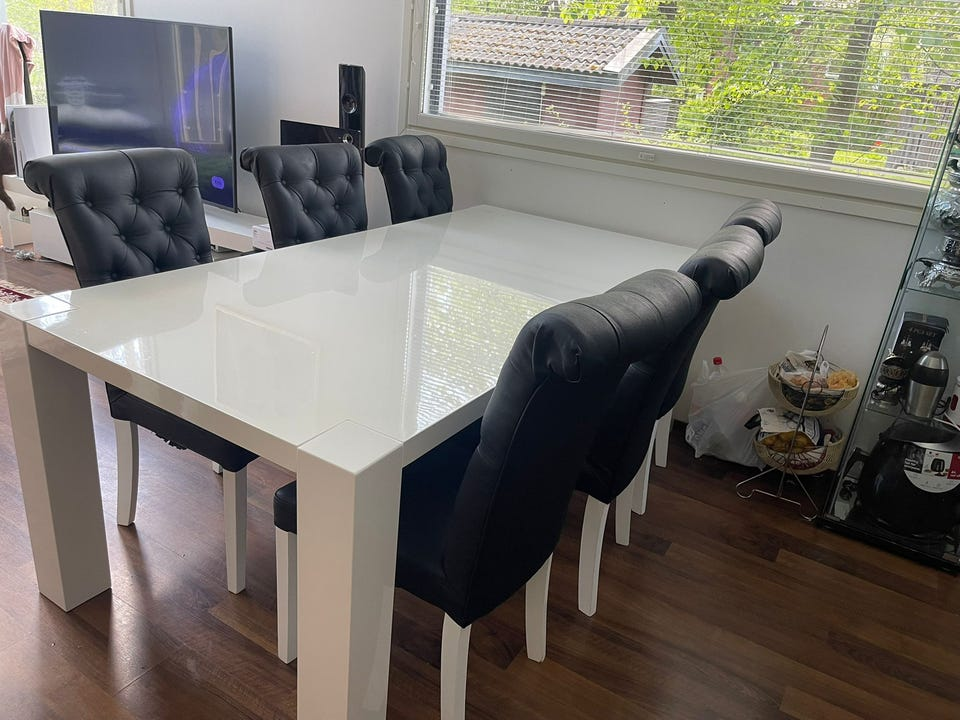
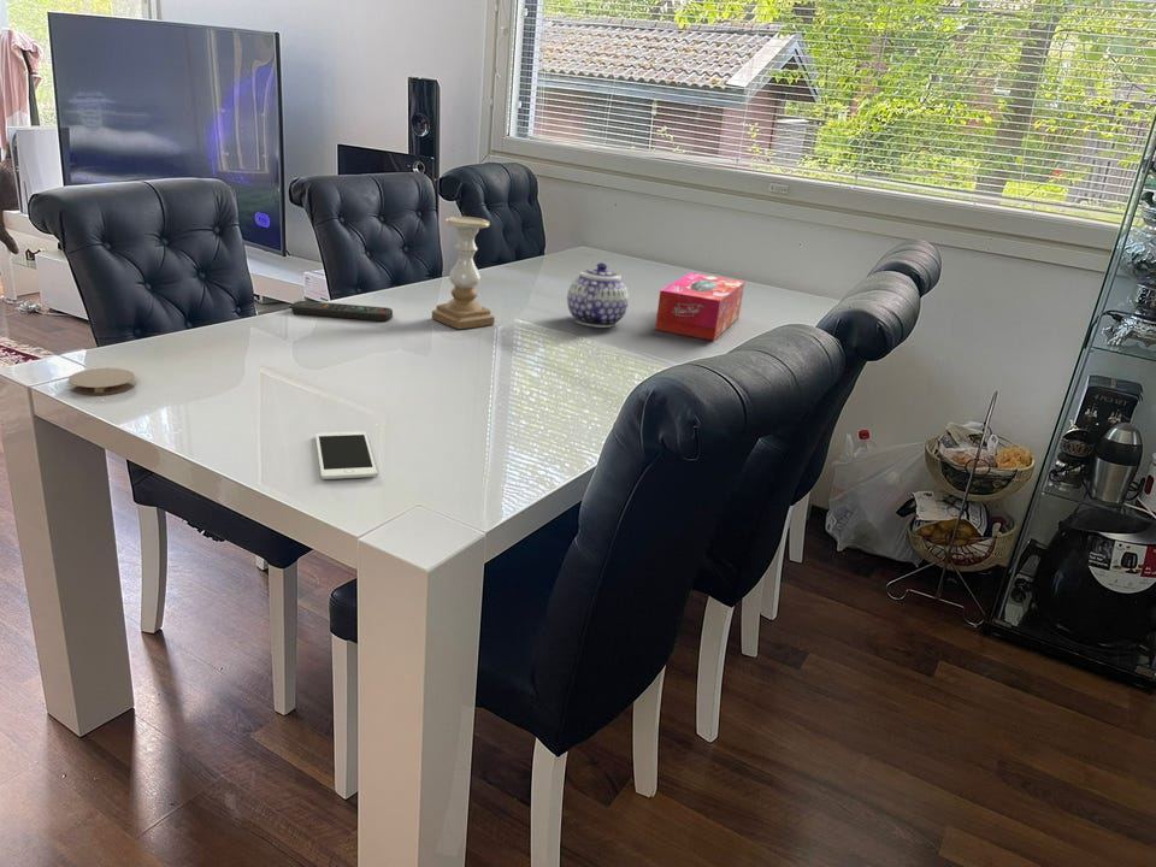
+ remote control [290,300,394,322]
+ tissue box [654,271,745,342]
+ teapot [566,261,630,329]
+ coaster [67,367,136,396]
+ candle holder [431,216,496,330]
+ cell phone [314,430,378,480]
